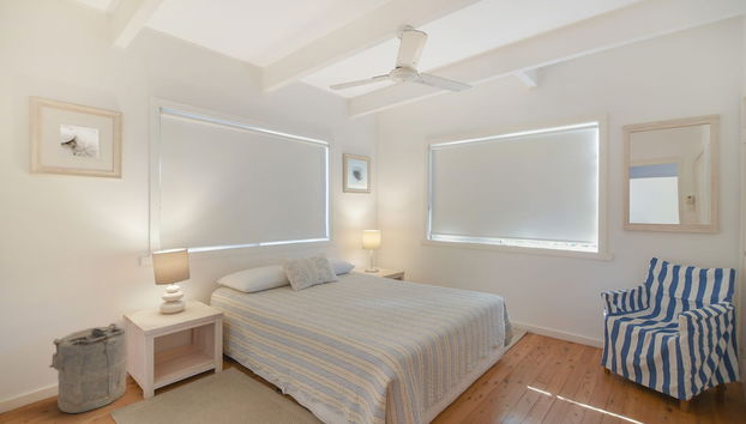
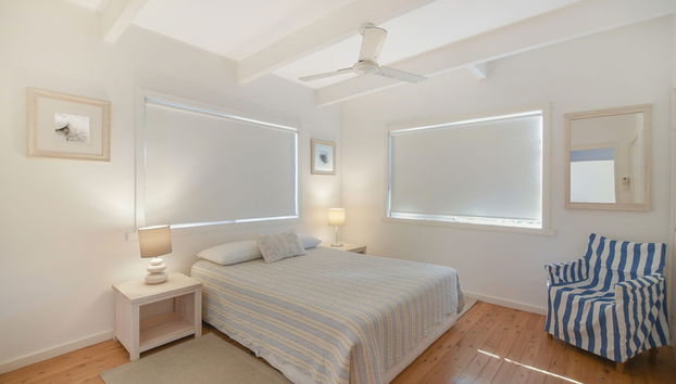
- laundry hamper [48,322,127,414]
